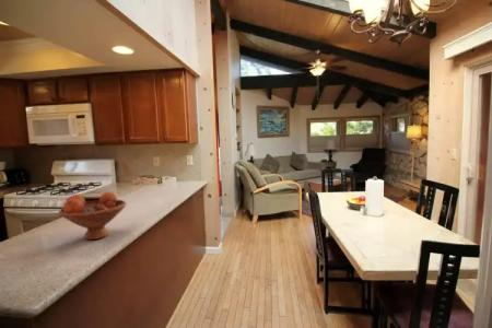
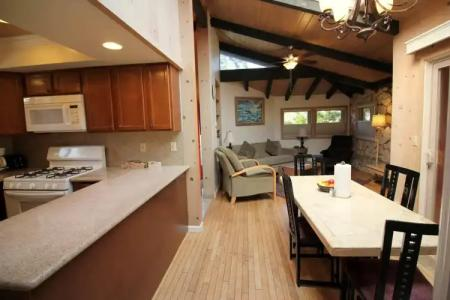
- fruit bowl [58,191,128,241]
